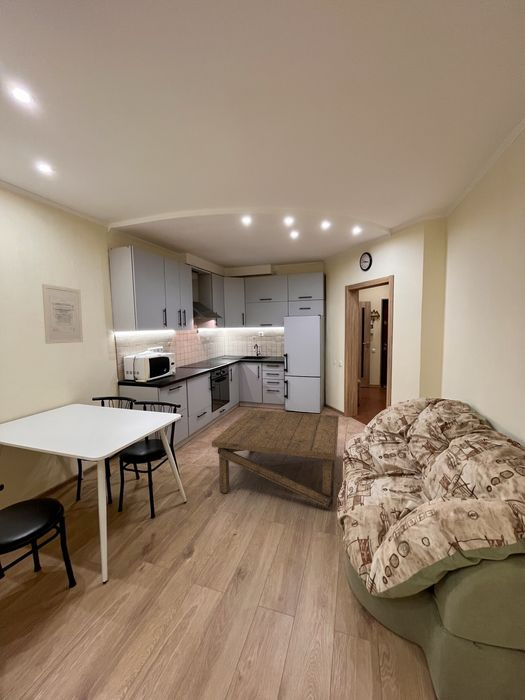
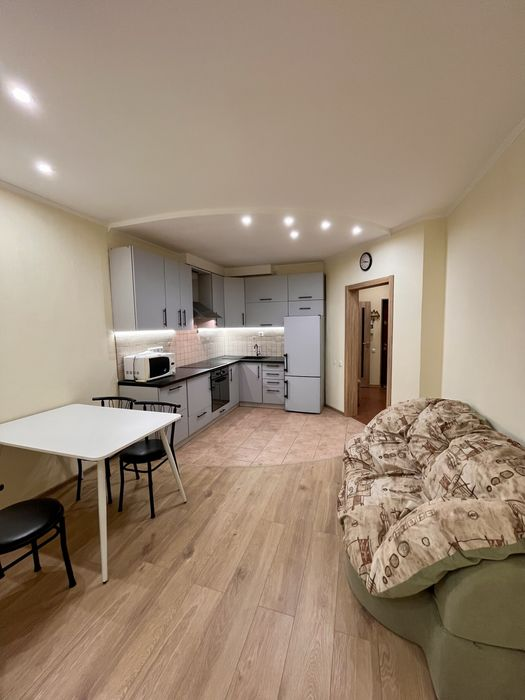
- wall art [41,283,84,345]
- coffee table [211,409,340,510]
